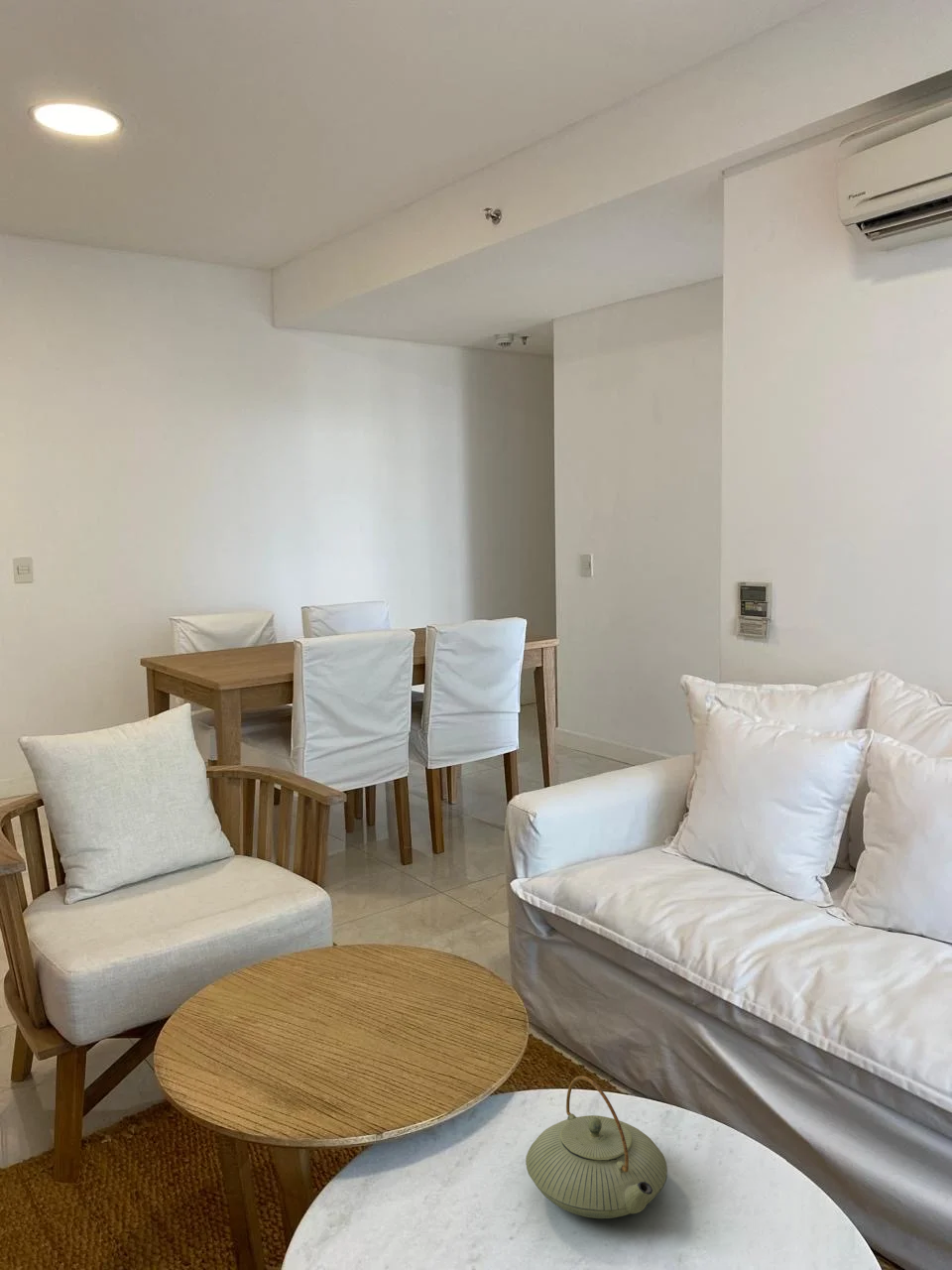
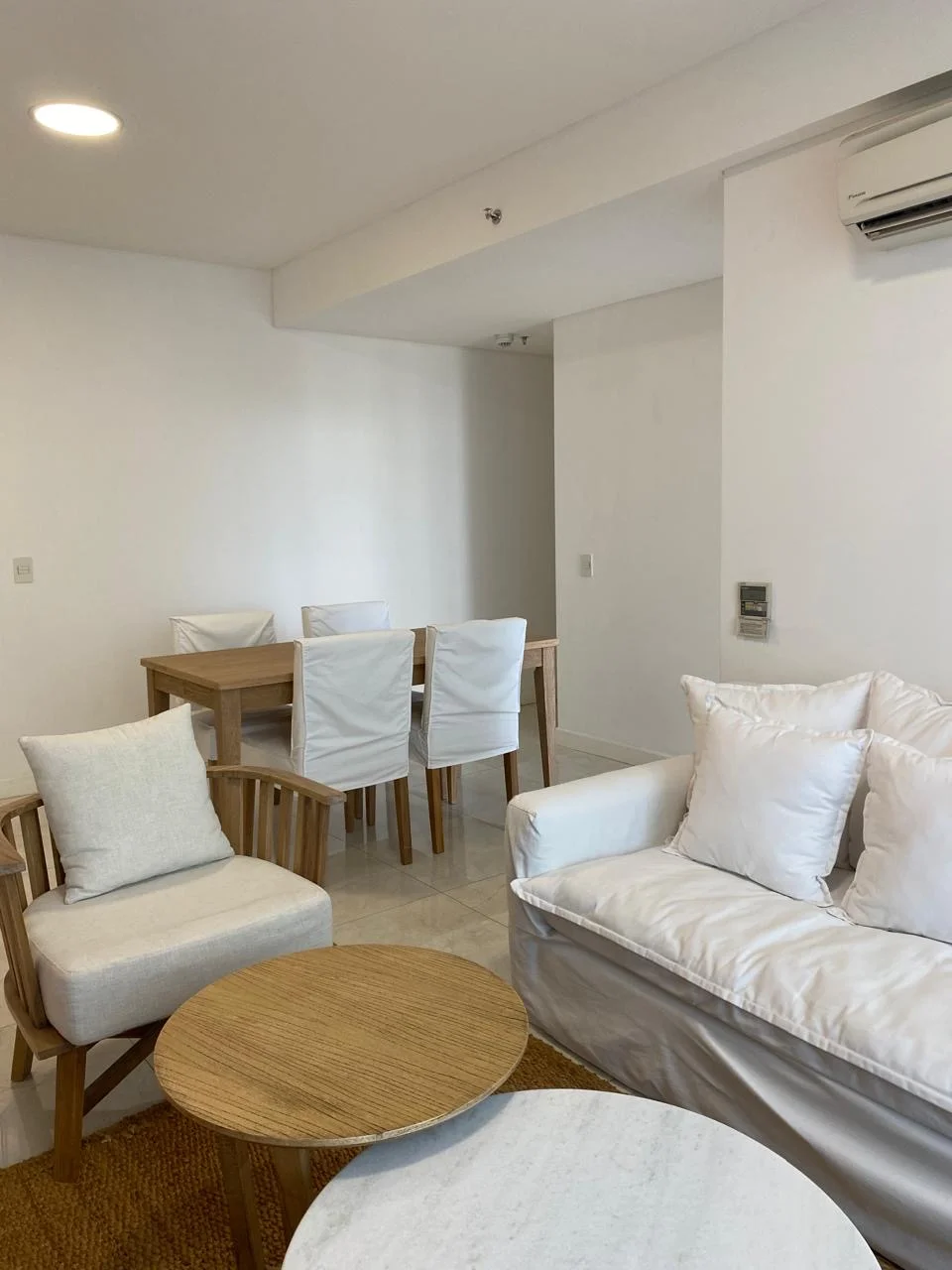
- teapot [525,1075,668,1219]
